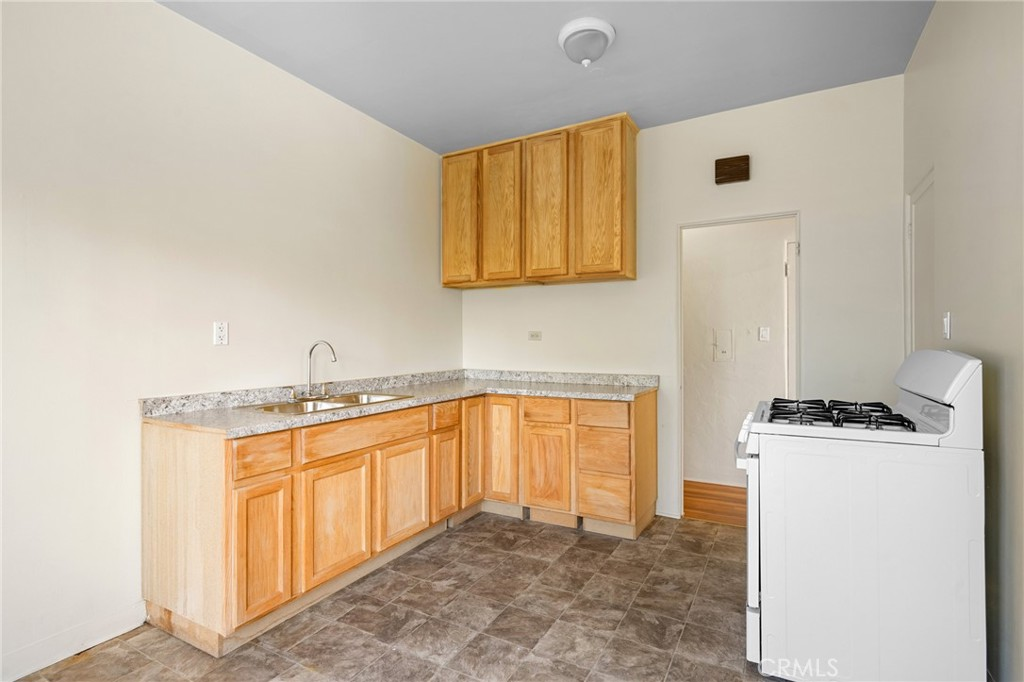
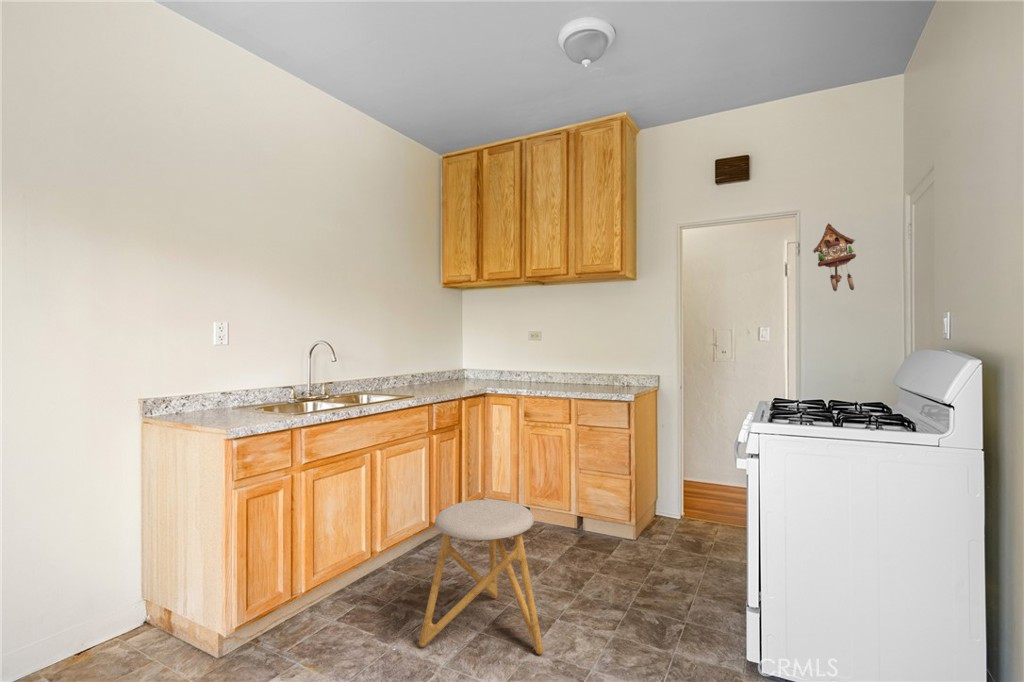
+ cuckoo clock [811,222,857,292]
+ stool [418,499,544,655]
